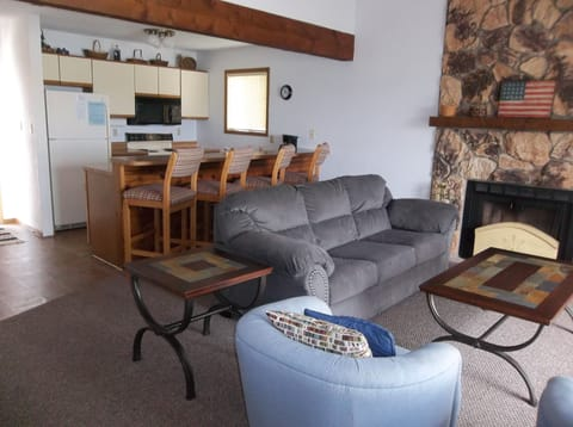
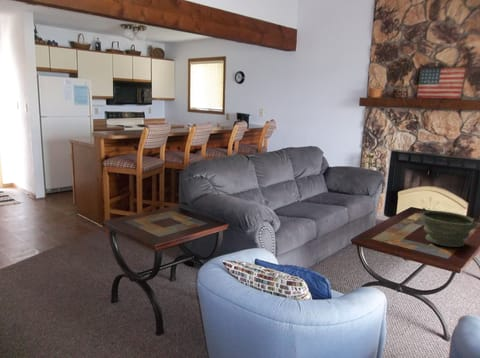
+ bowl [419,207,478,248]
